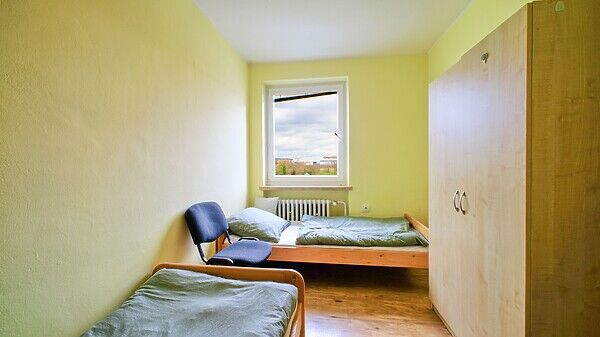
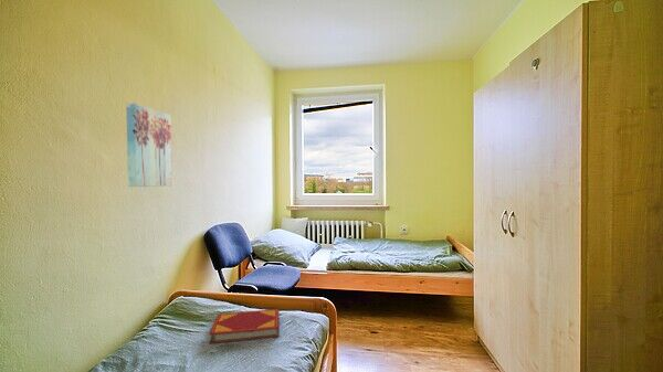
+ wall art [125,102,173,188]
+ hardback book [208,308,281,344]
